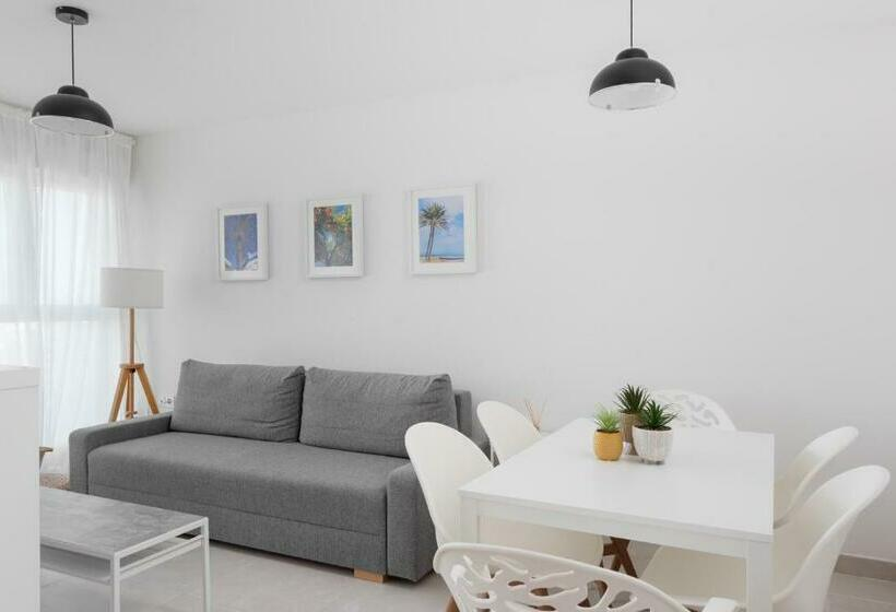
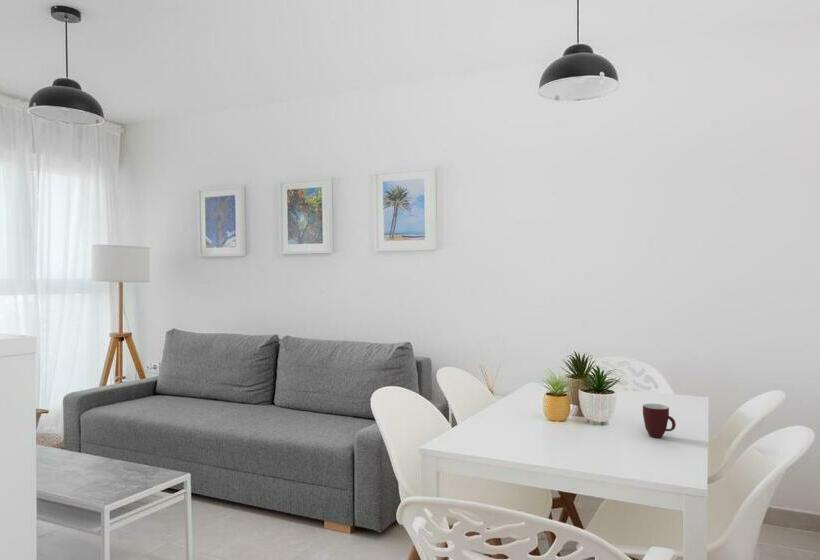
+ mug [642,403,677,439]
